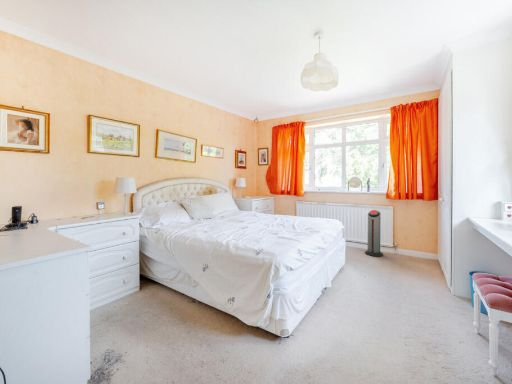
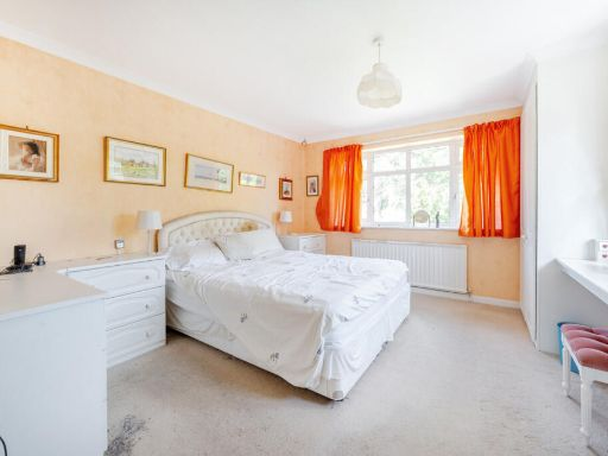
- air purifier [364,209,384,257]
